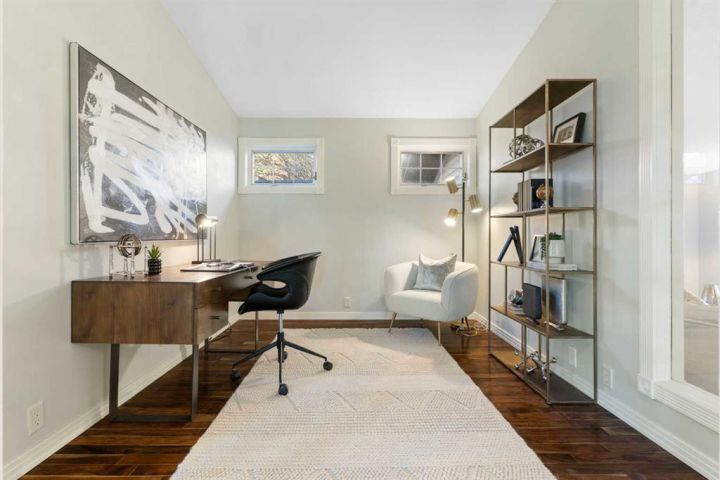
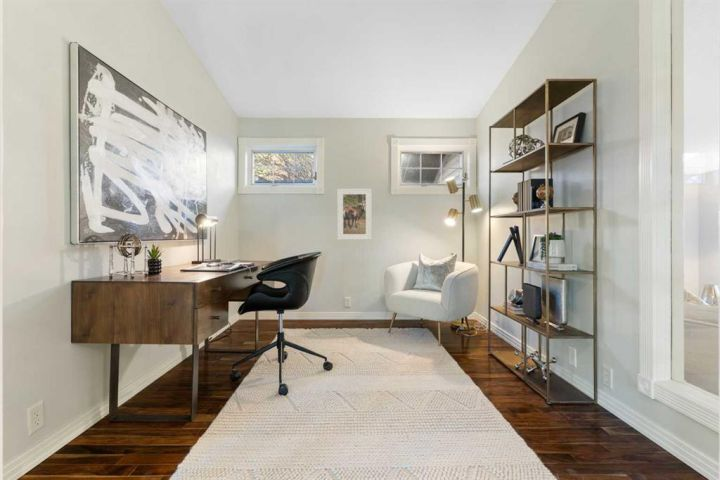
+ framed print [336,188,372,241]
